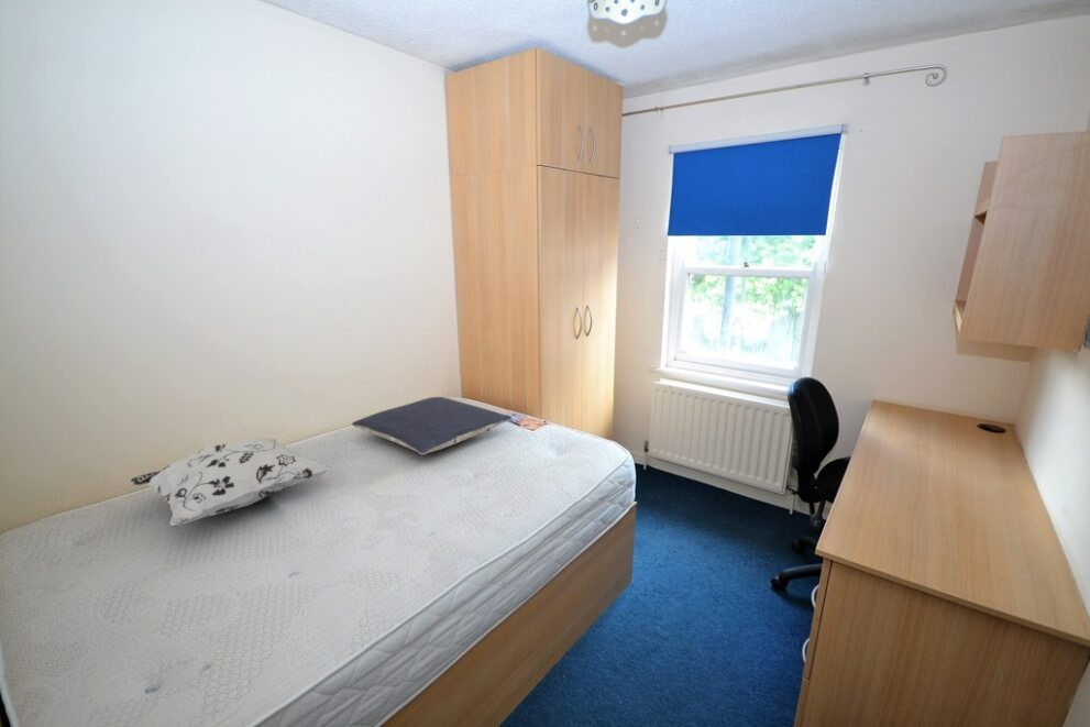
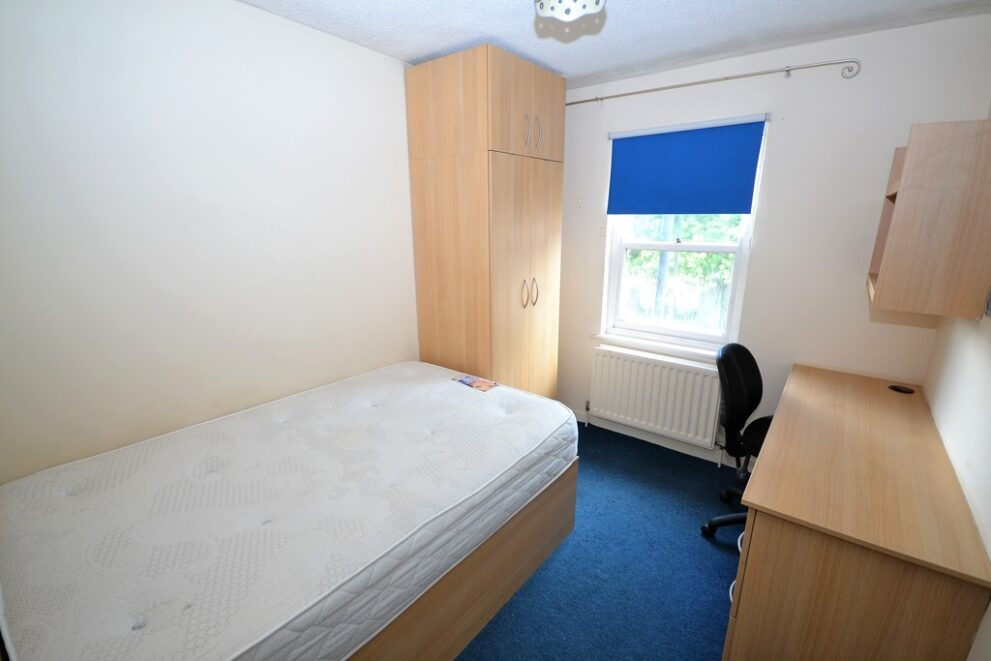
- pillow [351,396,513,455]
- decorative pillow [130,437,331,527]
